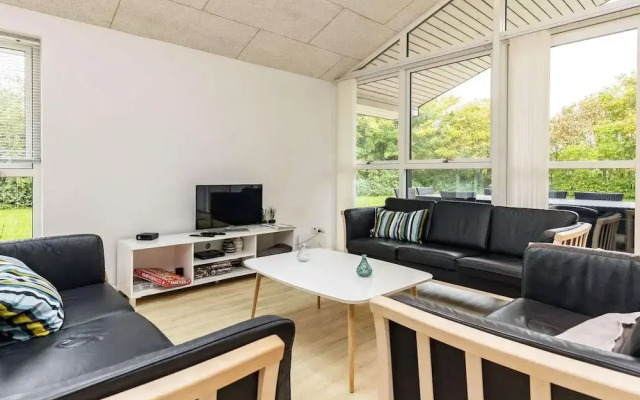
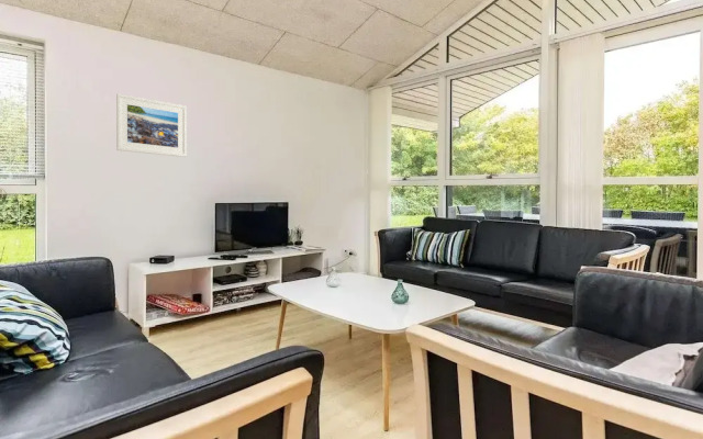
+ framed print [115,92,188,158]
